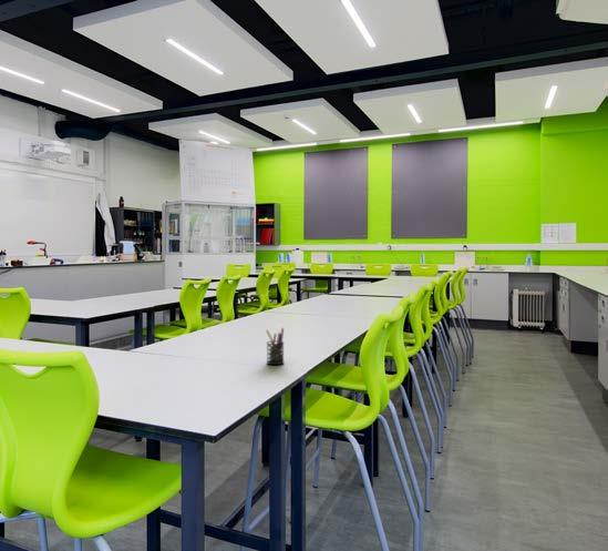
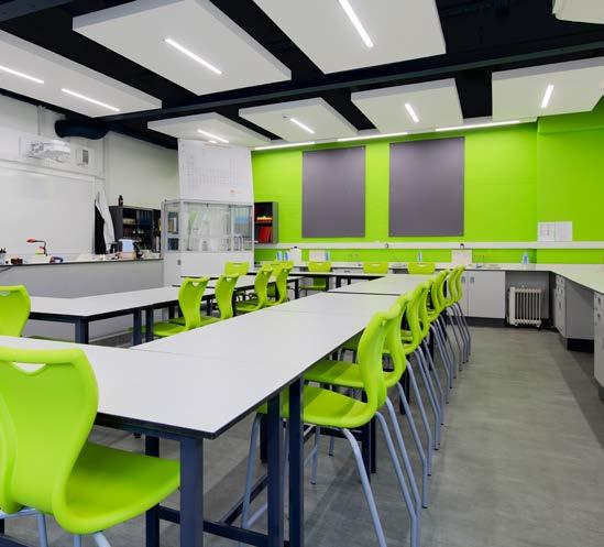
- pen holder [265,327,285,366]
